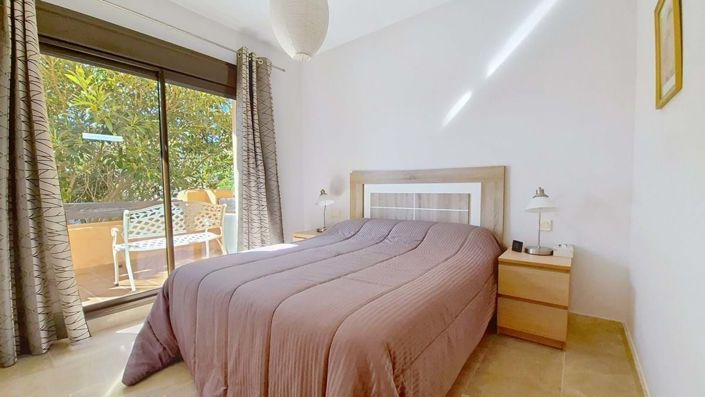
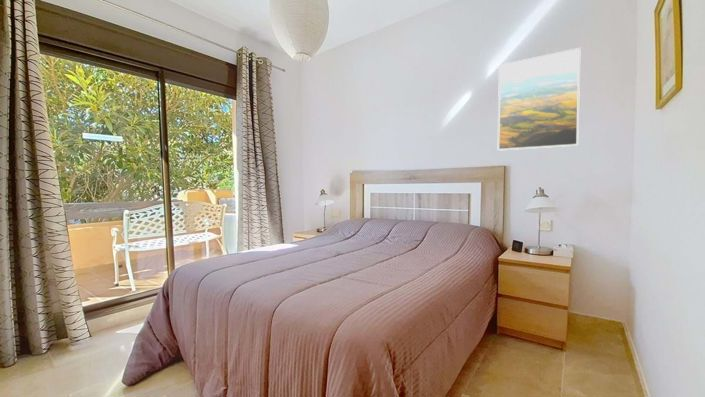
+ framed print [497,47,582,152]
